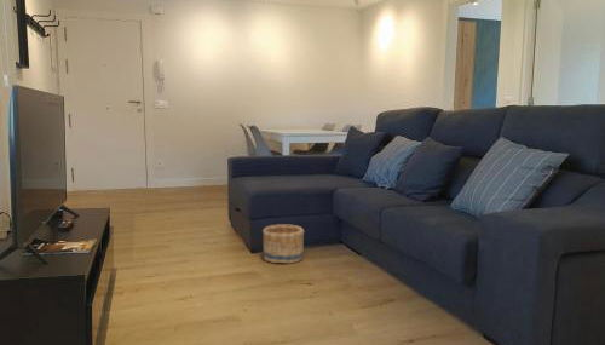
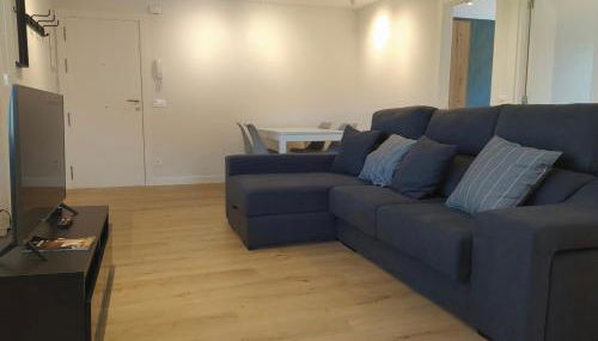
- basket [261,223,305,265]
